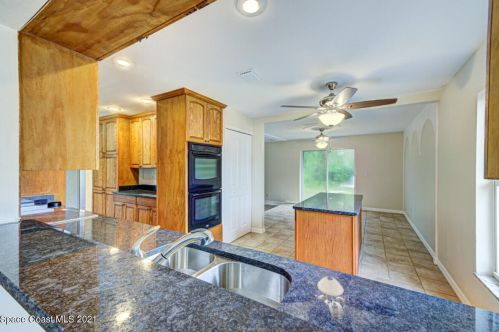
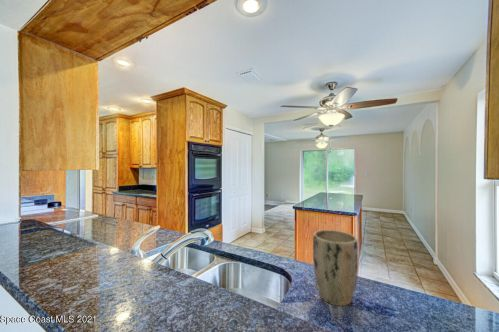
+ plant pot [312,229,359,307]
